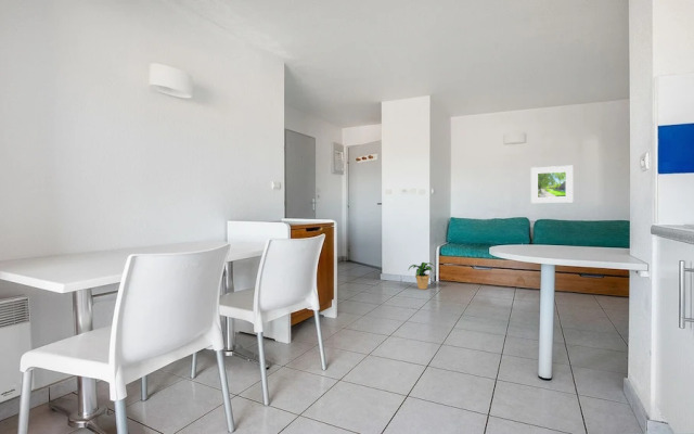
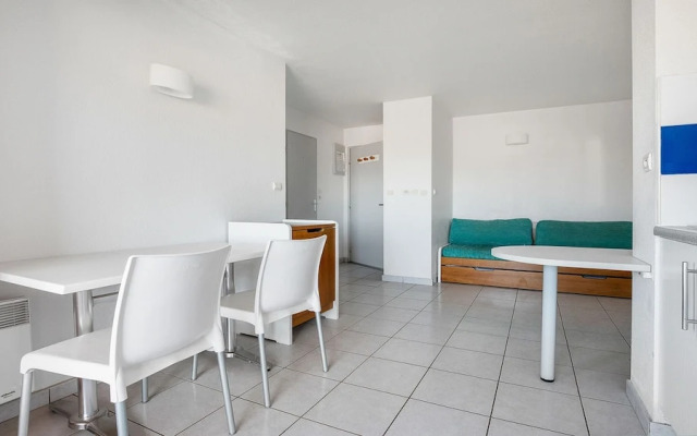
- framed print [530,165,574,204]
- potted plant [407,261,435,291]
